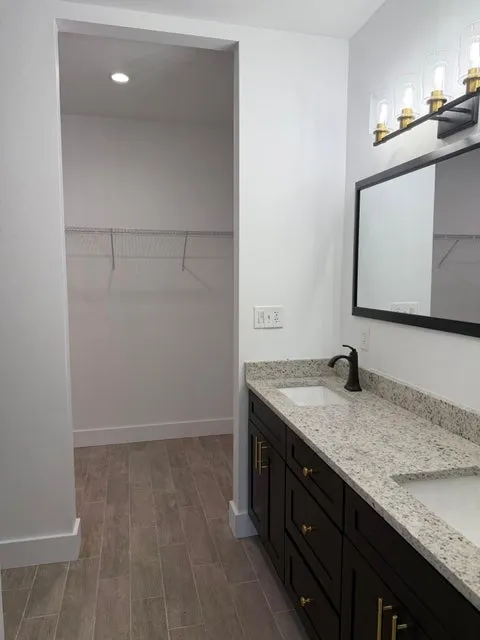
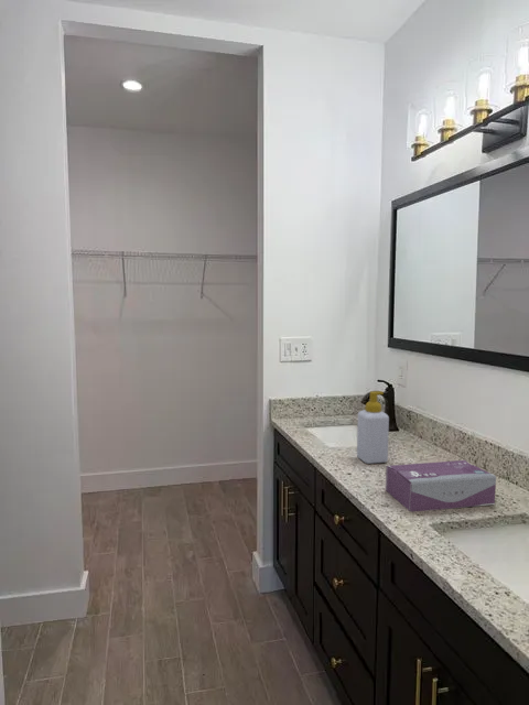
+ soap bottle [356,390,390,465]
+ tissue box [385,459,497,512]
